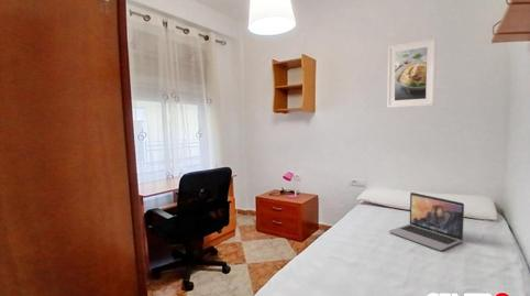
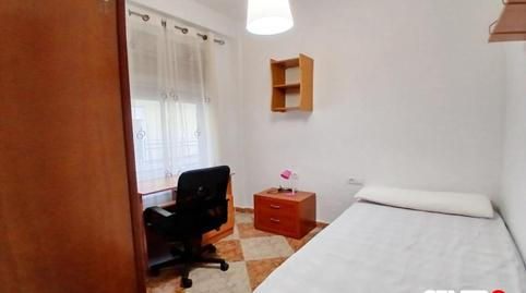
- laptop [388,191,465,252]
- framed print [386,37,437,109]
